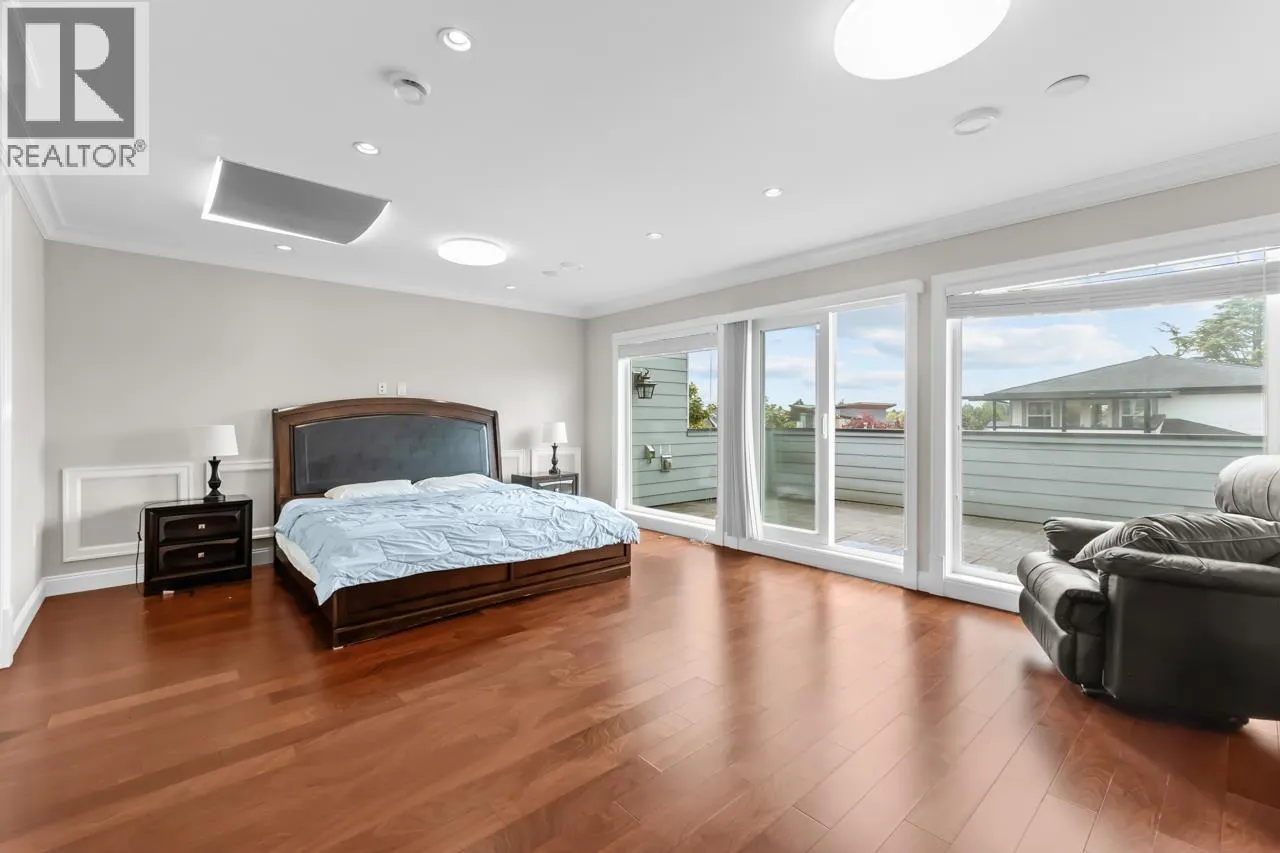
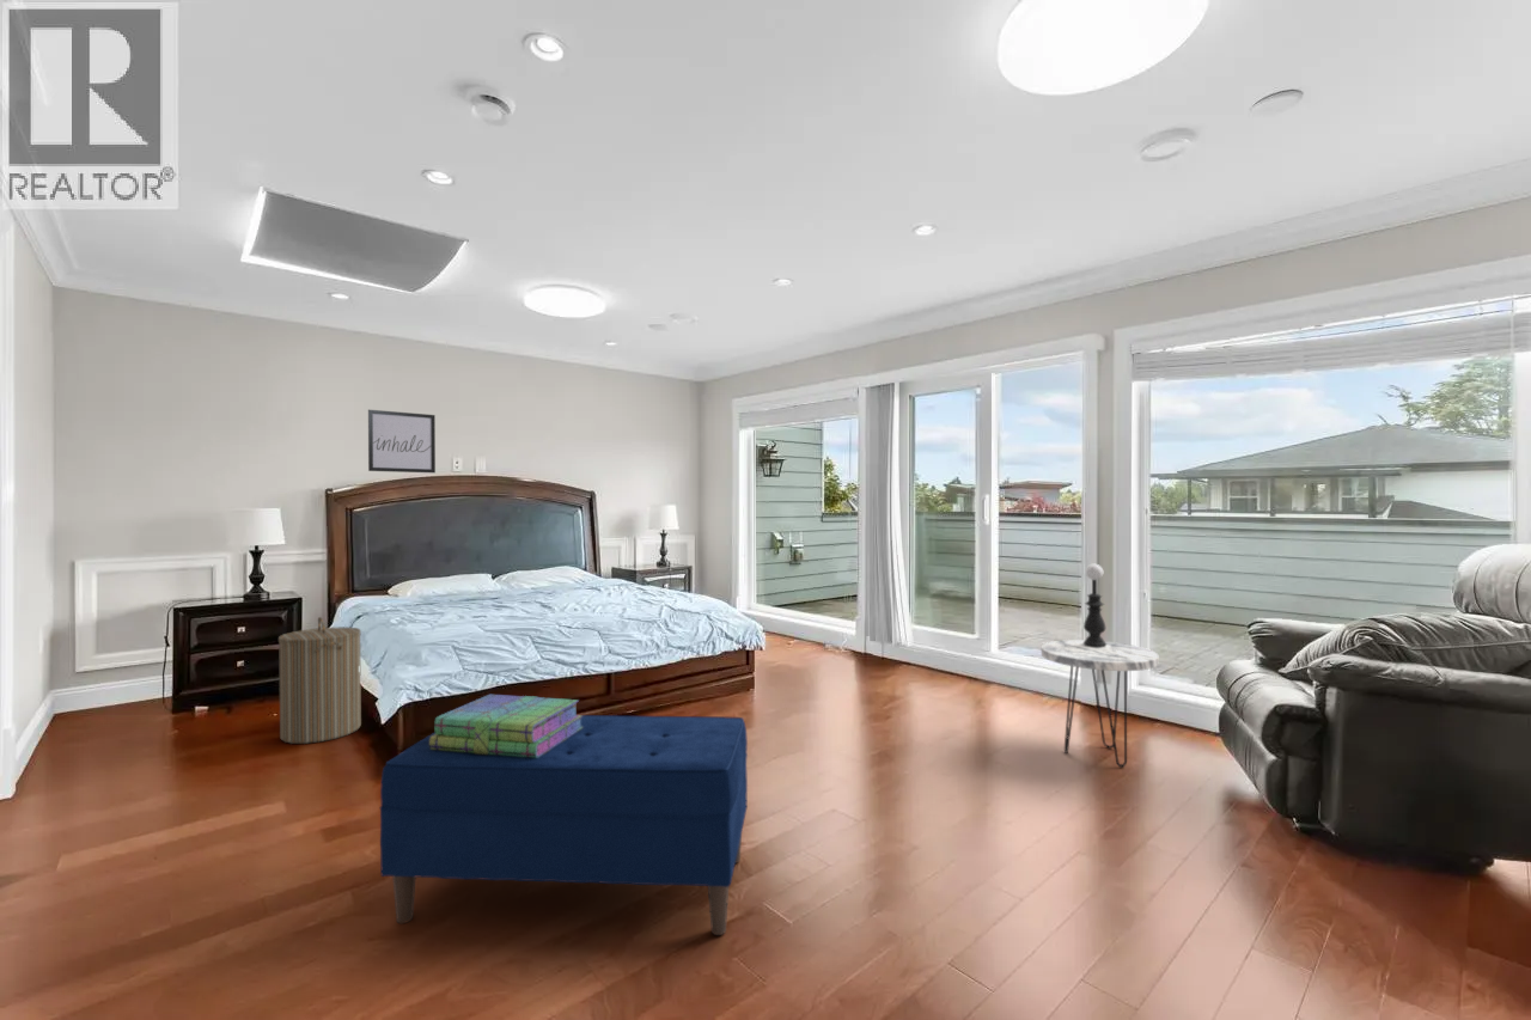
+ bench [379,714,749,936]
+ wall art [367,409,437,474]
+ side table [1041,639,1159,768]
+ stack of books [429,694,584,758]
+ laundry hamper [277,616,362,745]
+ table lamp [1082,563,1106,647]
